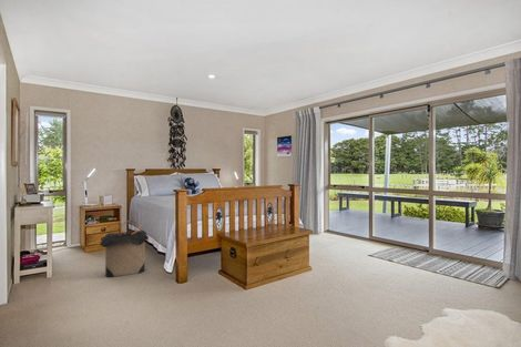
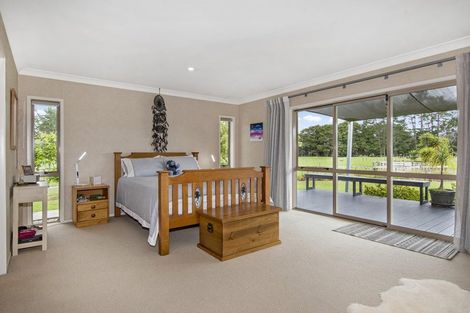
- laundry hamper [99,220,150,278]
